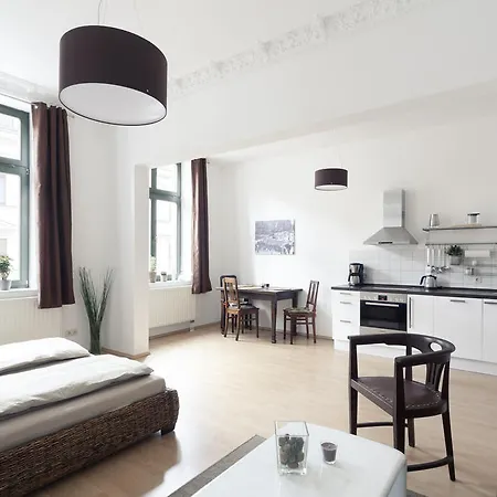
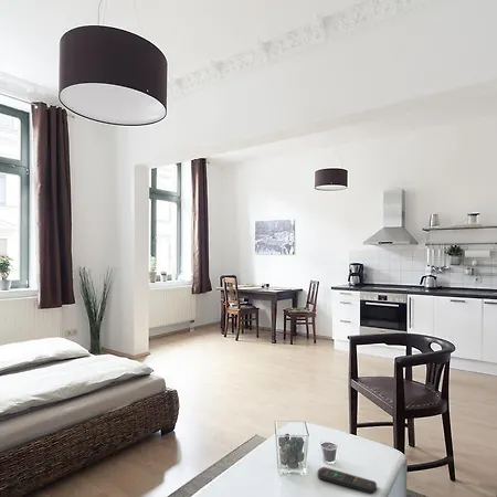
+ remote control [316,466,378,495]
